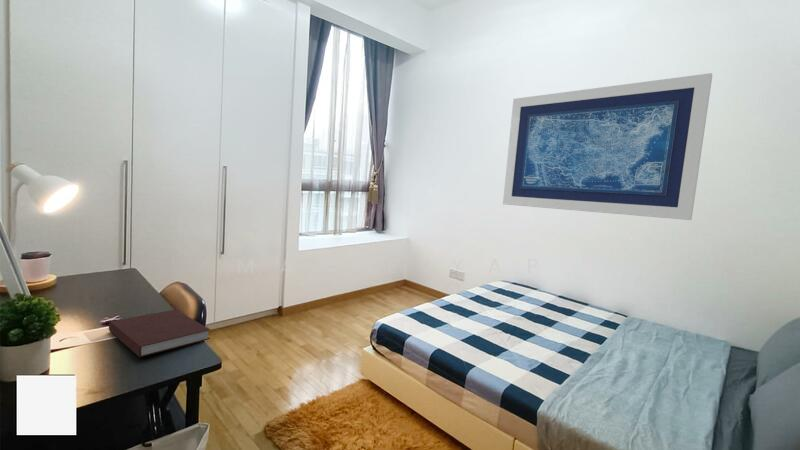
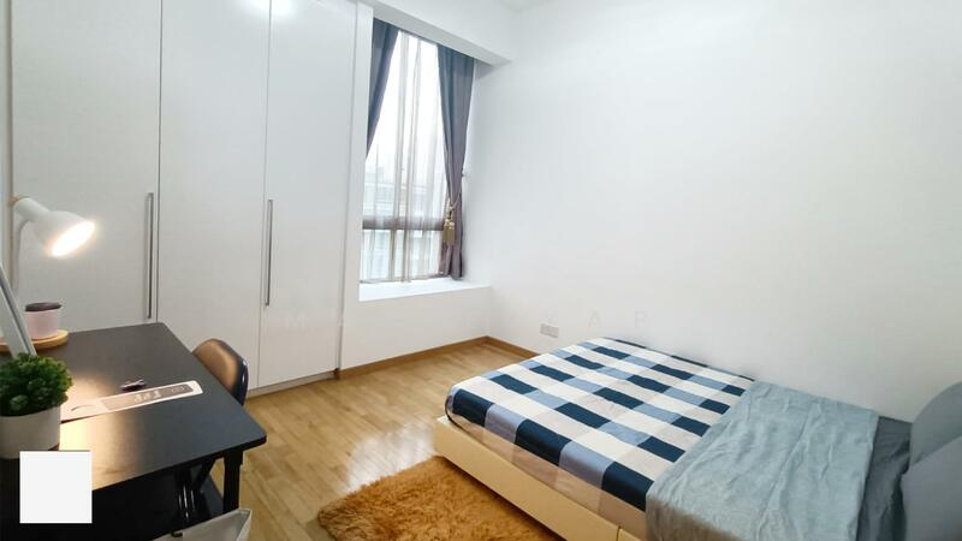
- wall art [502,72,713,221]
- notebook [108,308,211,358]
